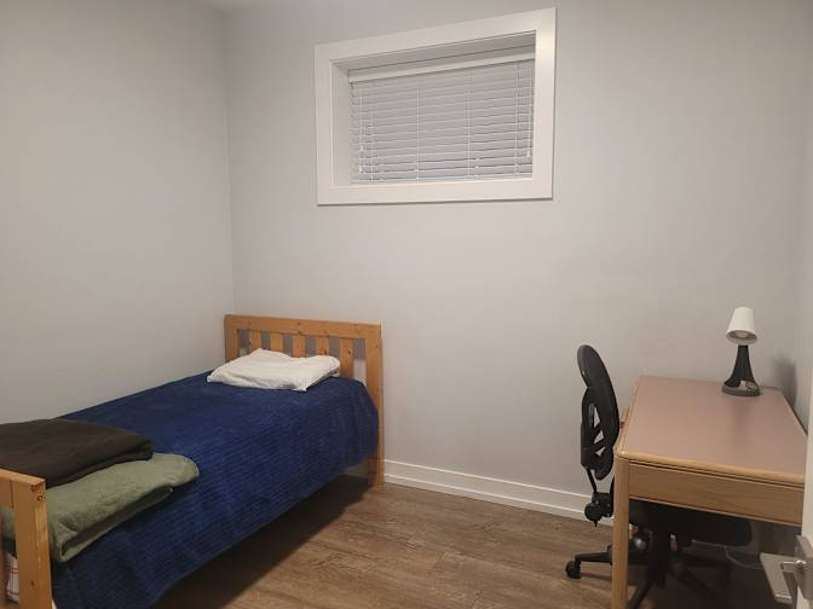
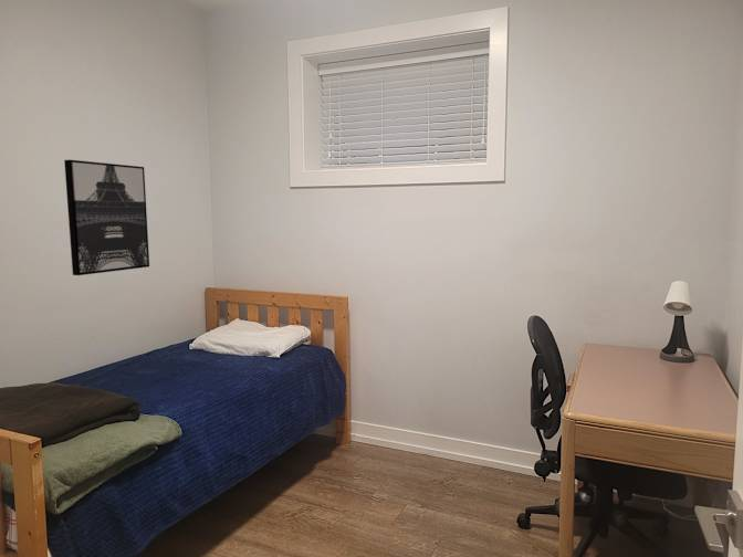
+ wall art [63,159,150,276]
